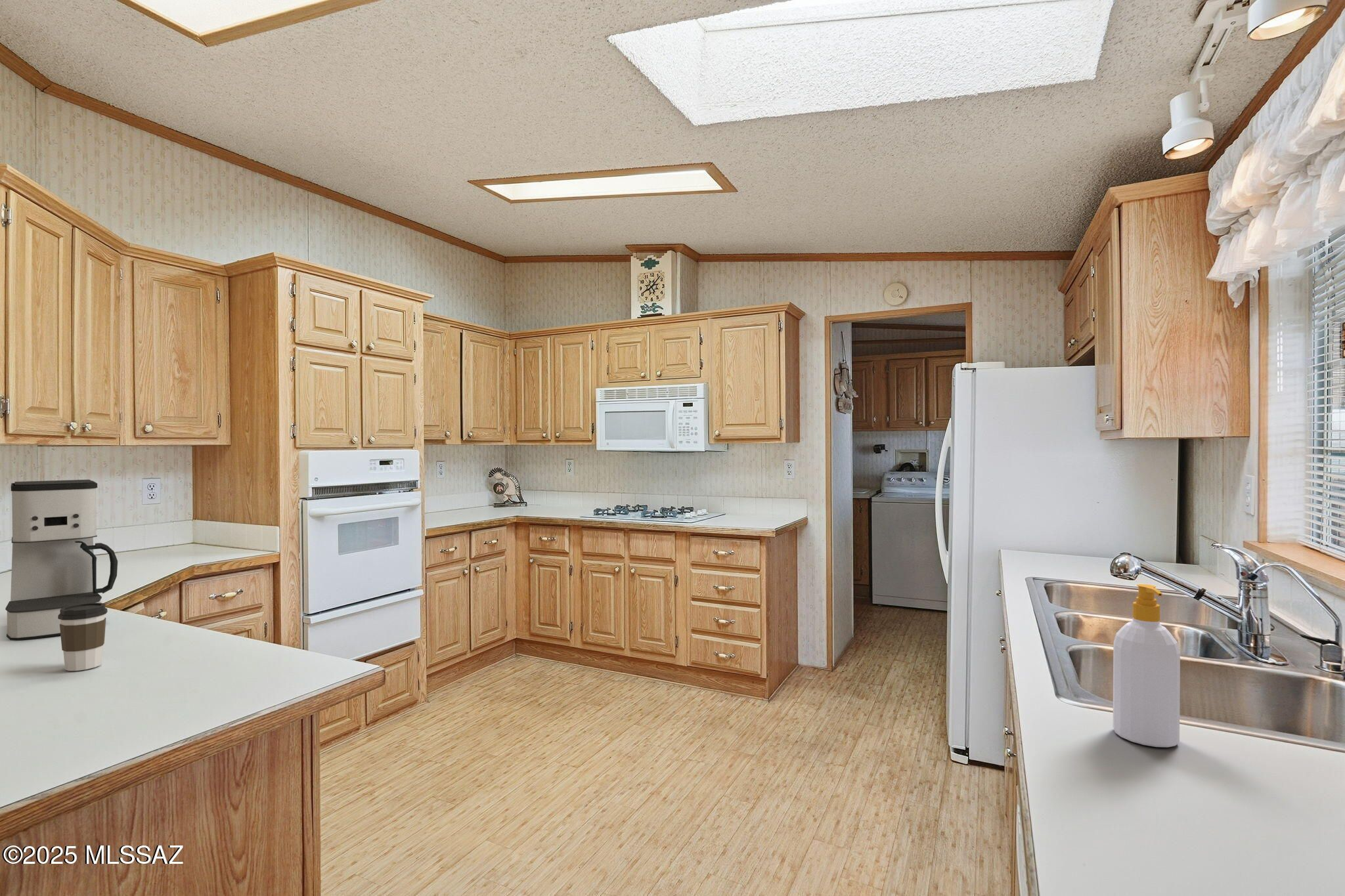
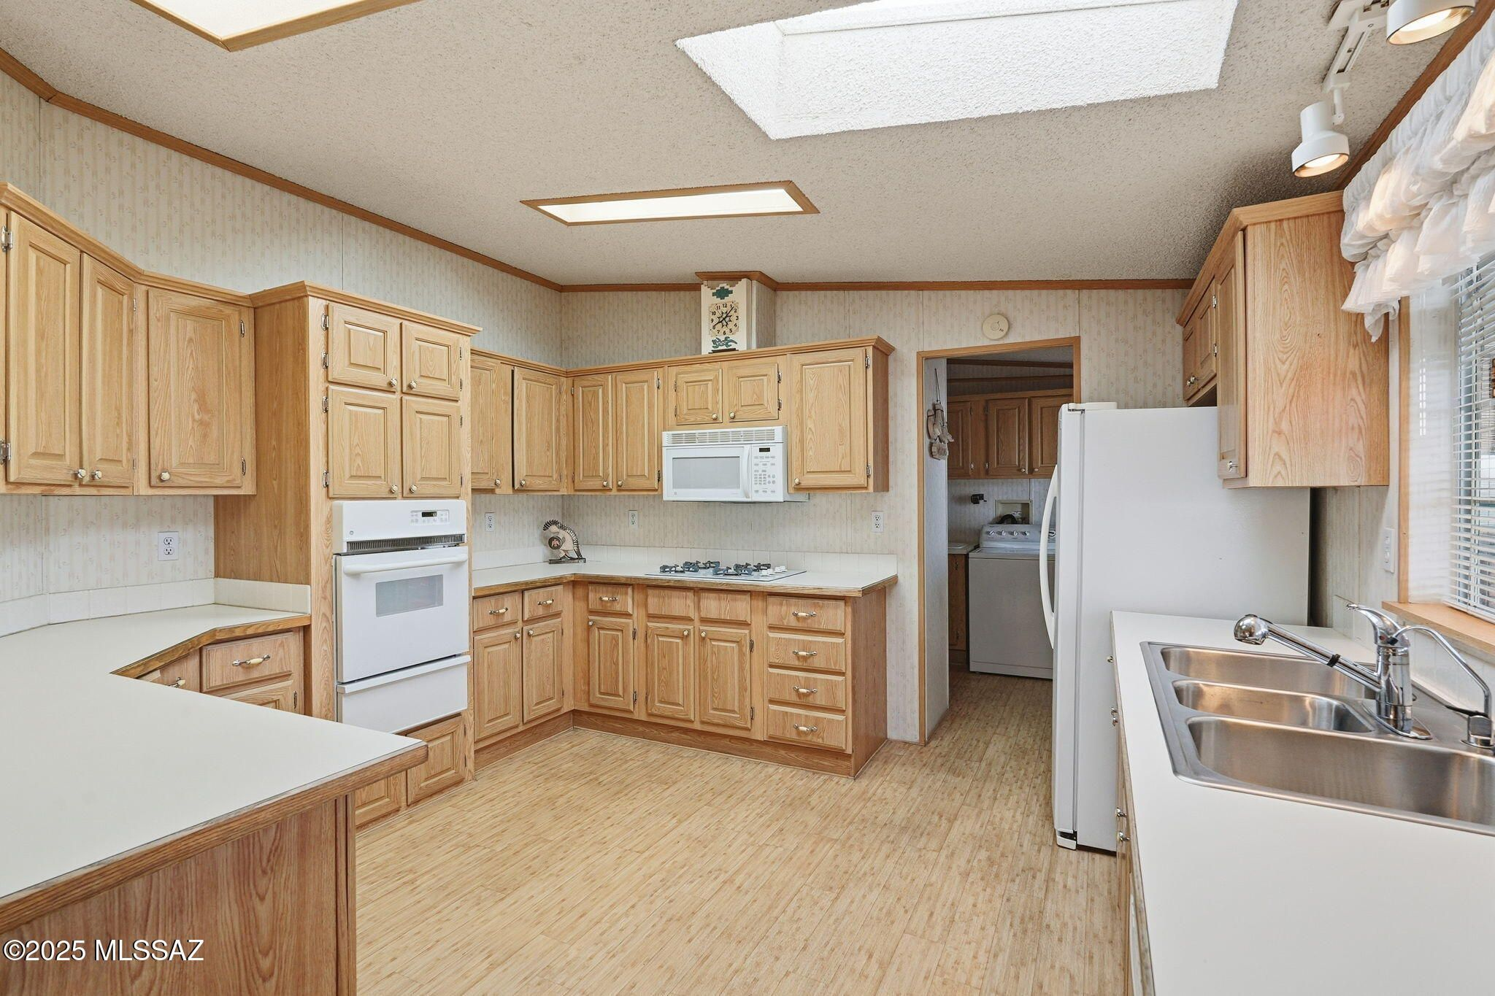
- soap bottle [1113,584,1181,748]
- coffee cup [58,602,108,672]
- coffee maker [5,479,118,641]
